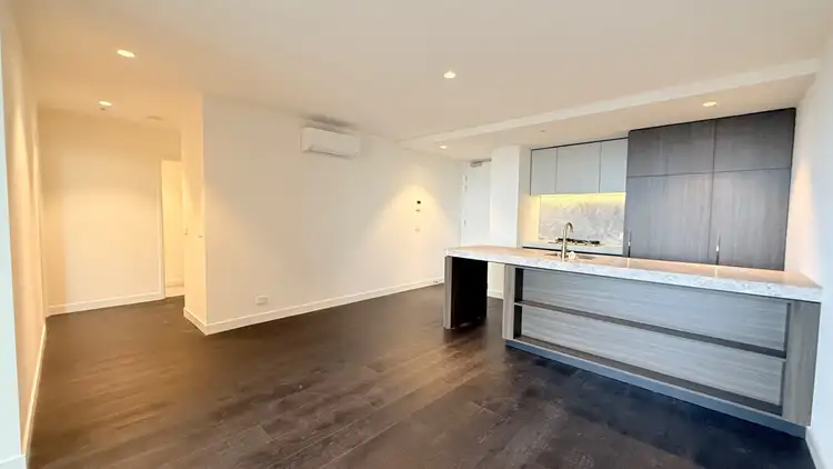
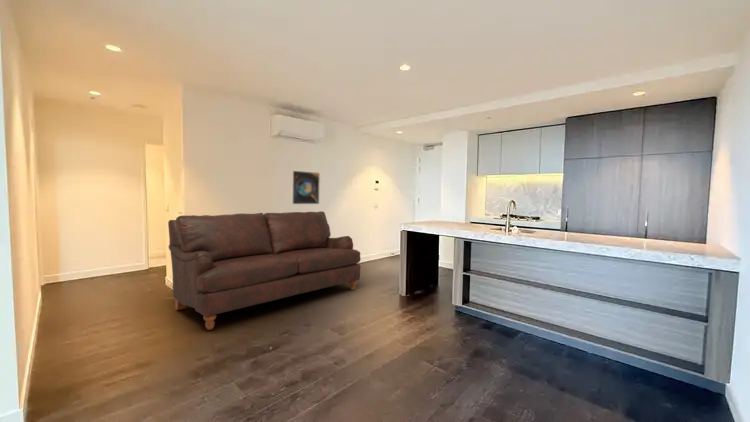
+ sofa [167,210,362,331]
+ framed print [290,170,321,205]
